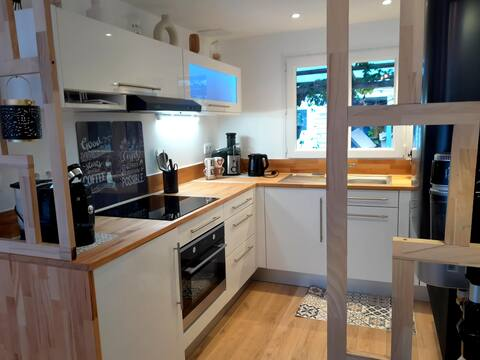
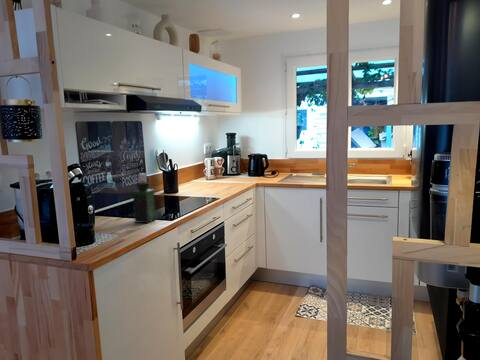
+ spray bottle [132,172,157,224]
